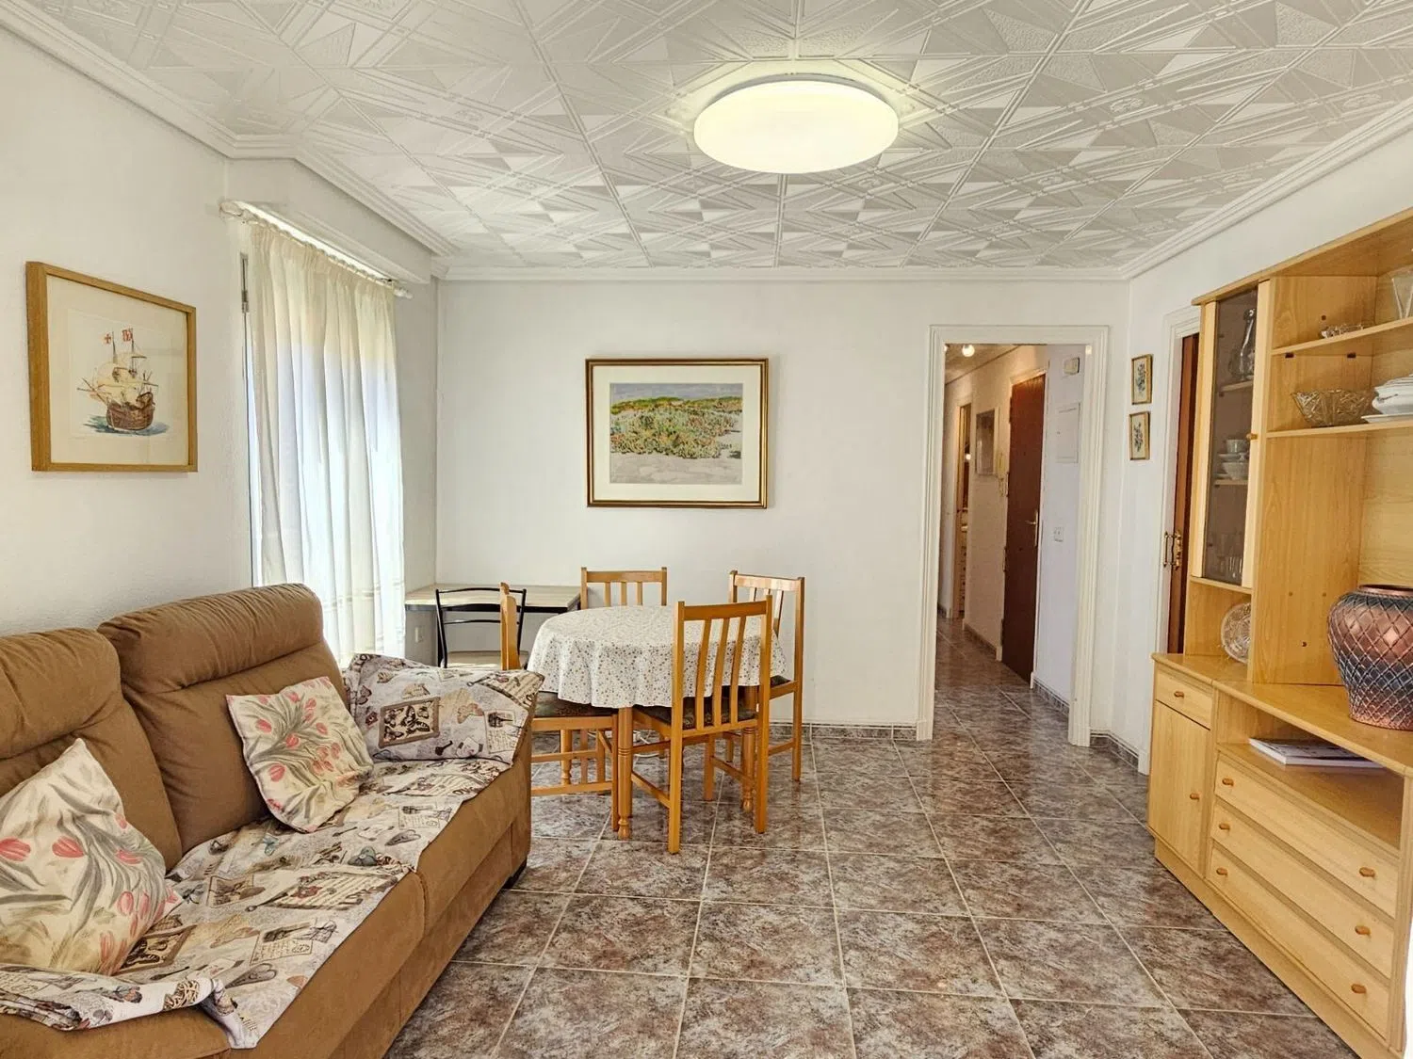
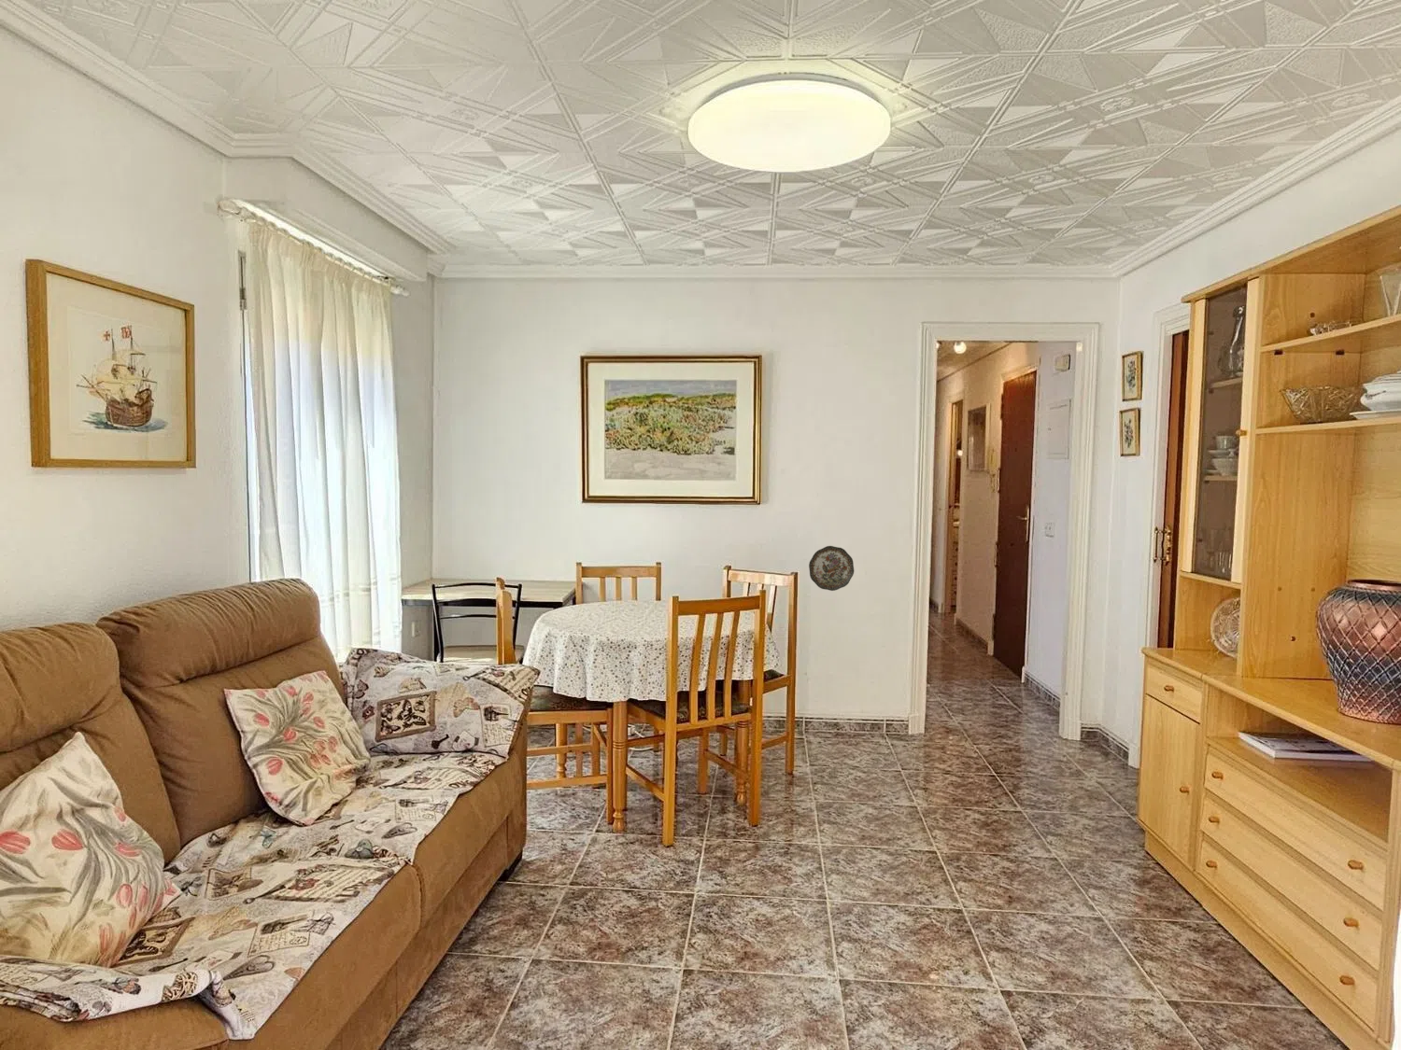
+ decorative plate [808,545,855,592]
